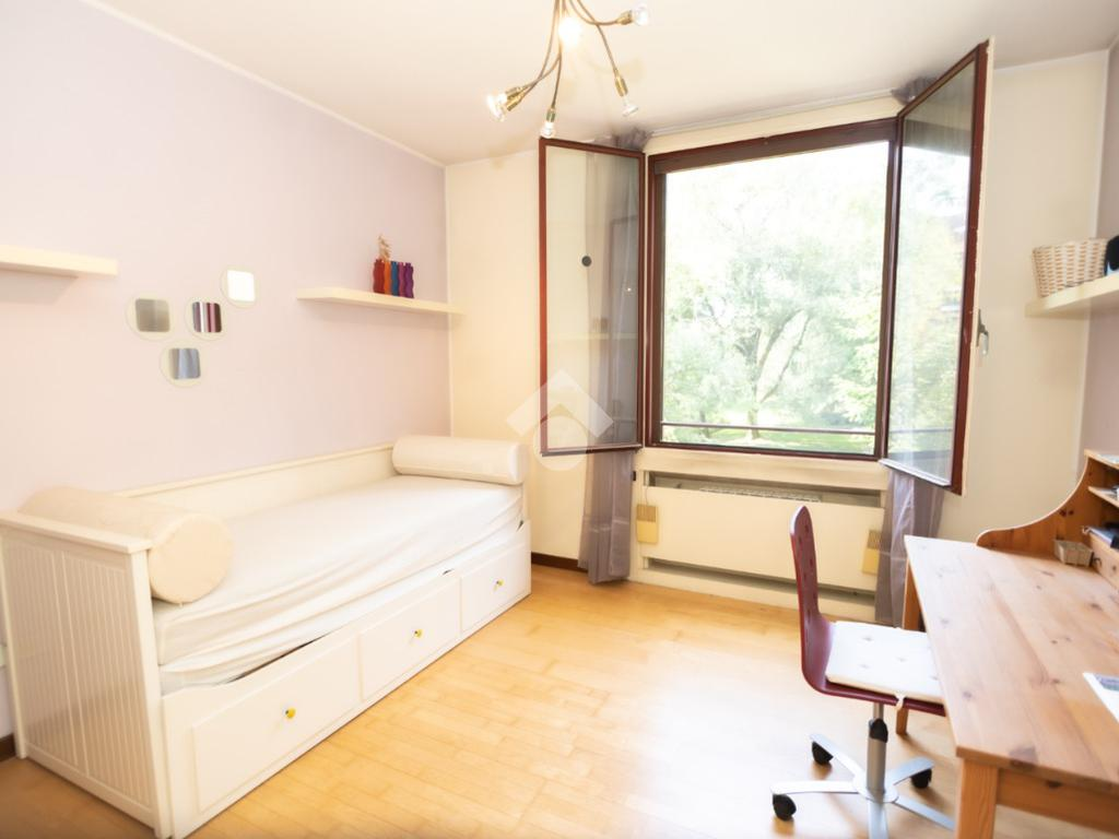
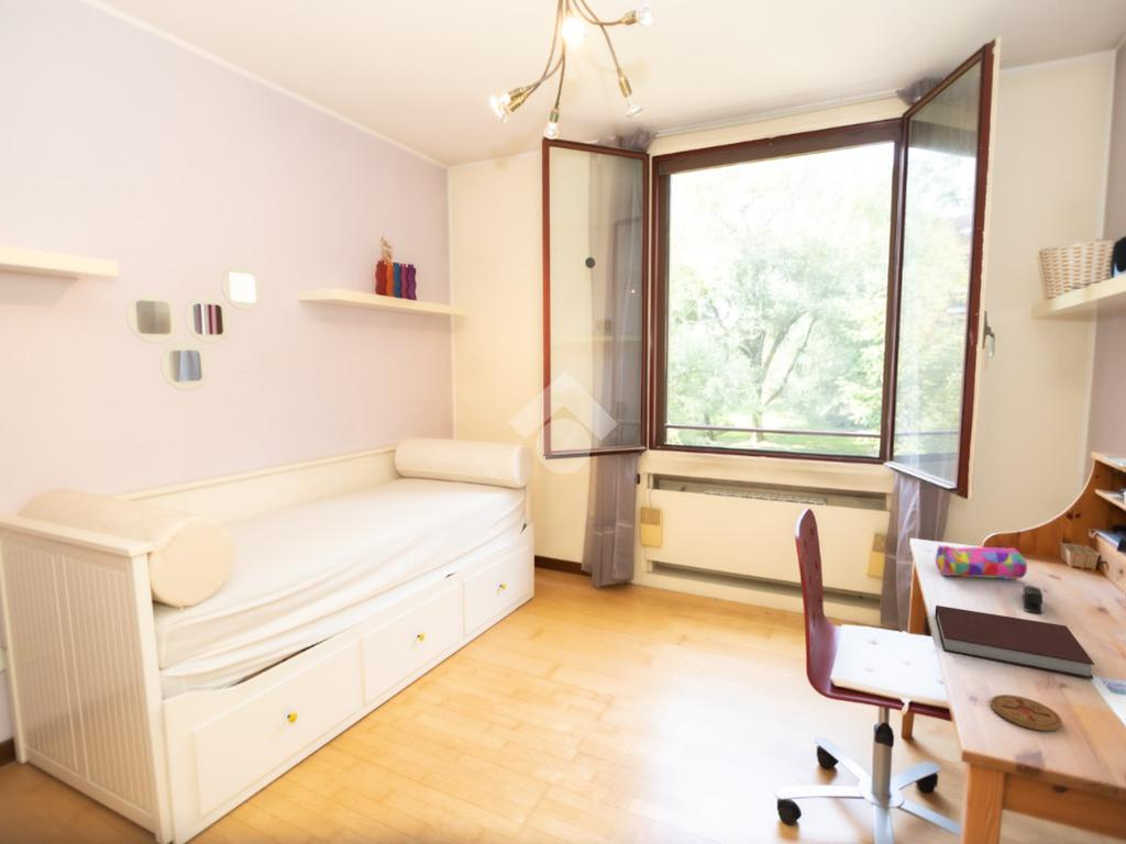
+ pencil case [935,544,1028,580]
+ stapler [1022,585,1044,614]
+ coaster [990,693,1063,732]
+ notebook [934,604,1095,679]
